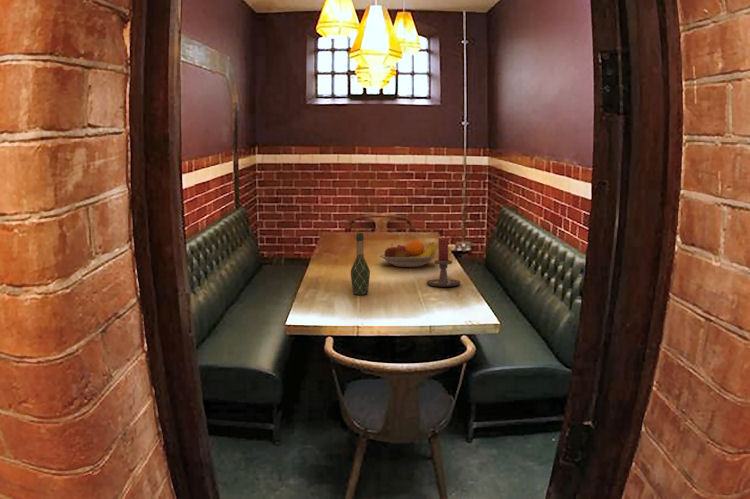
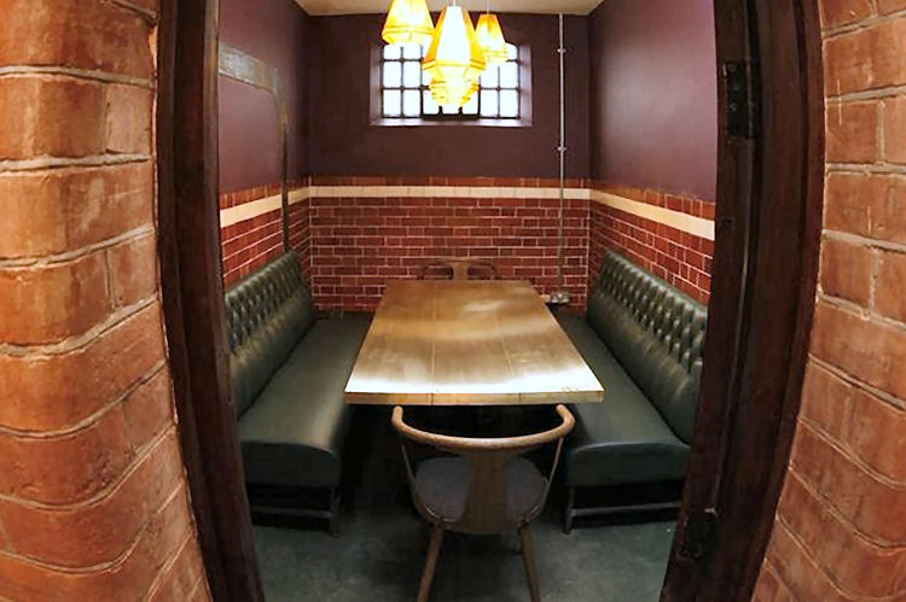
- wine bottle [350,232,371,295]
- candle holder [426,237,462,288]
- fruit bowl [378,240,439,268]
